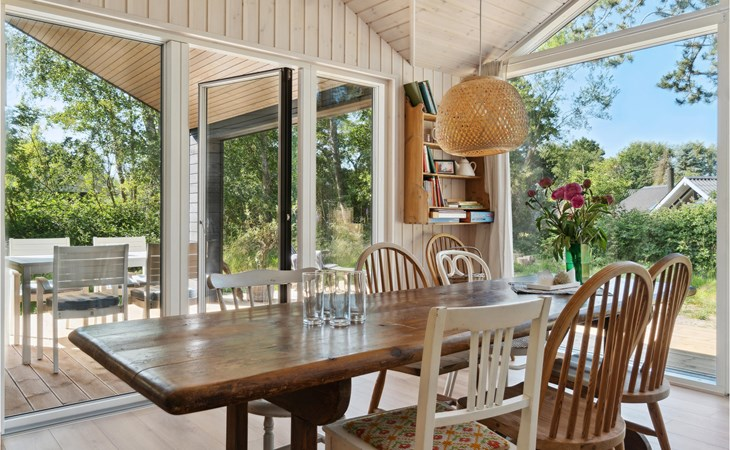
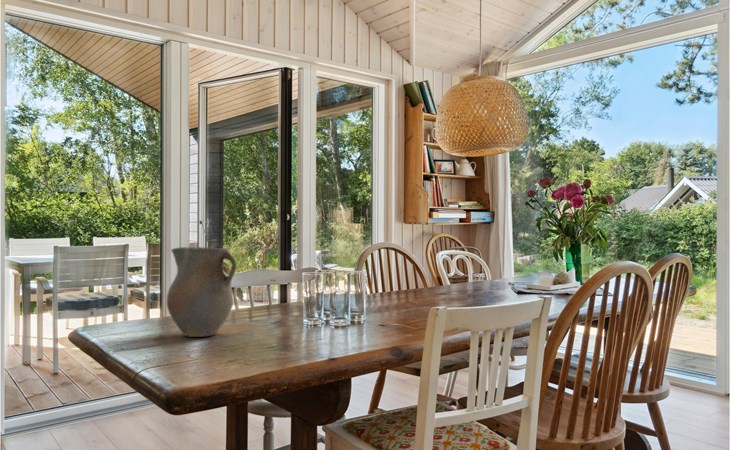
+ ceramic pitcher [166,246,238,338]
